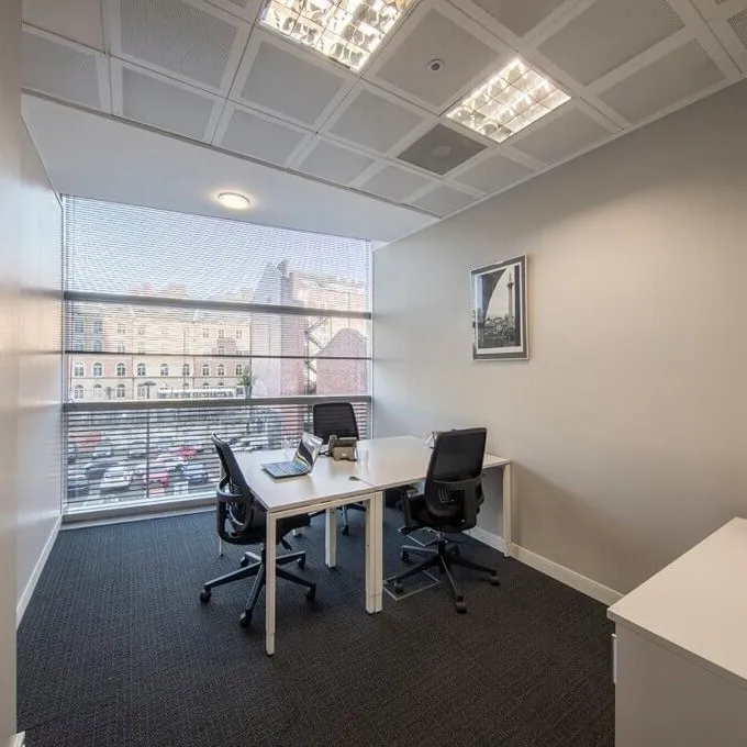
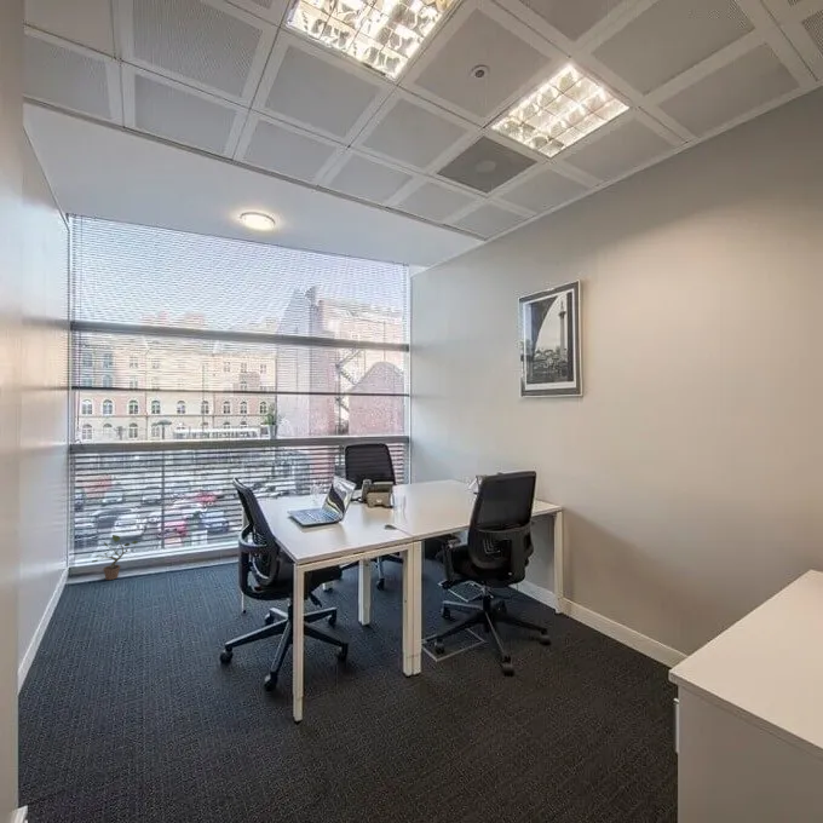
+ potted plant [91,534,139,581]
